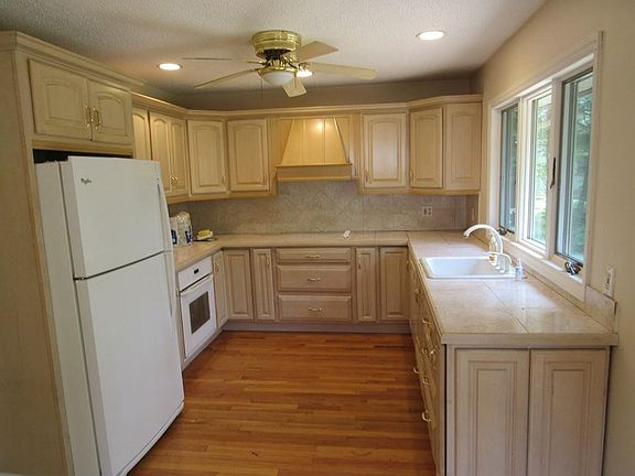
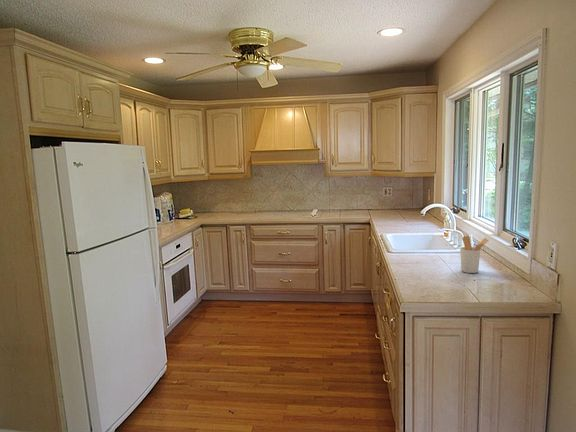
+ utensil holder [459,235,490,274]
